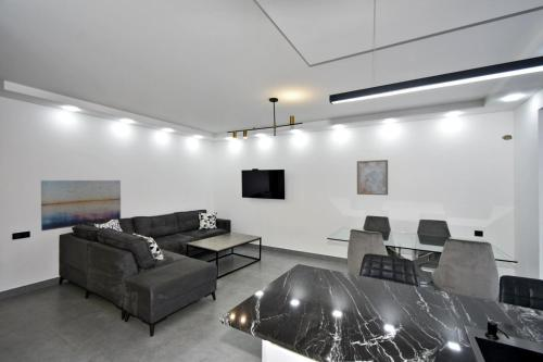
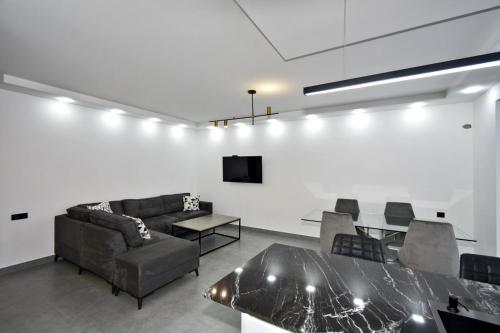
- wall art [356,159,389,196]
- wall art [40,179,122,232]
